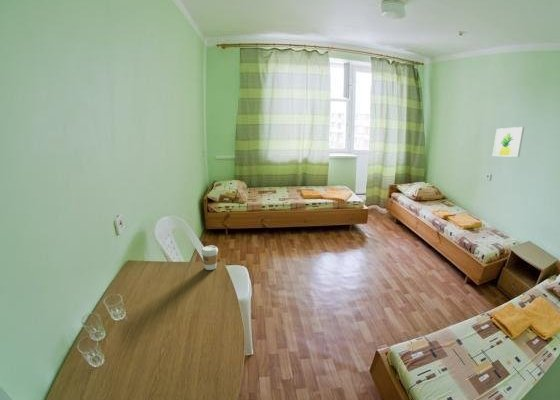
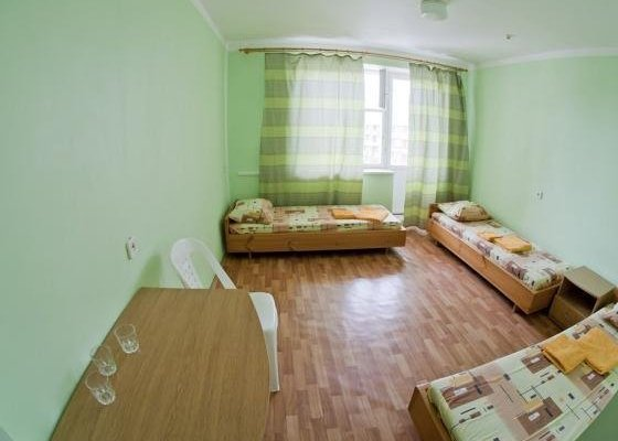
- coffee cup [201,244,219,271]
- wall art [492,126,525,158]
